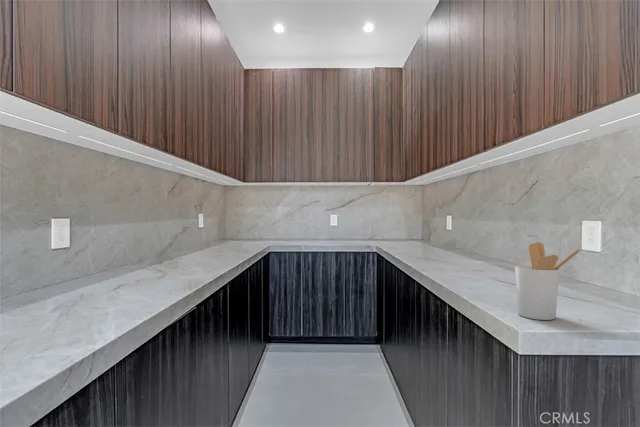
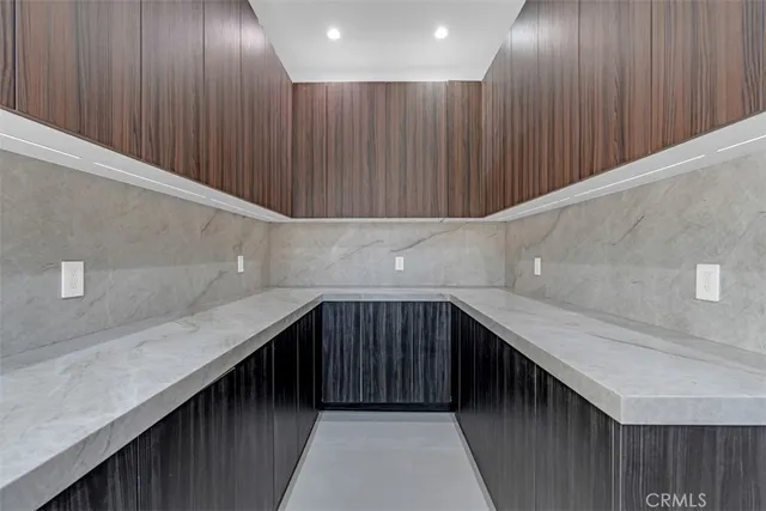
- utensil holder [514,241,583,321]
